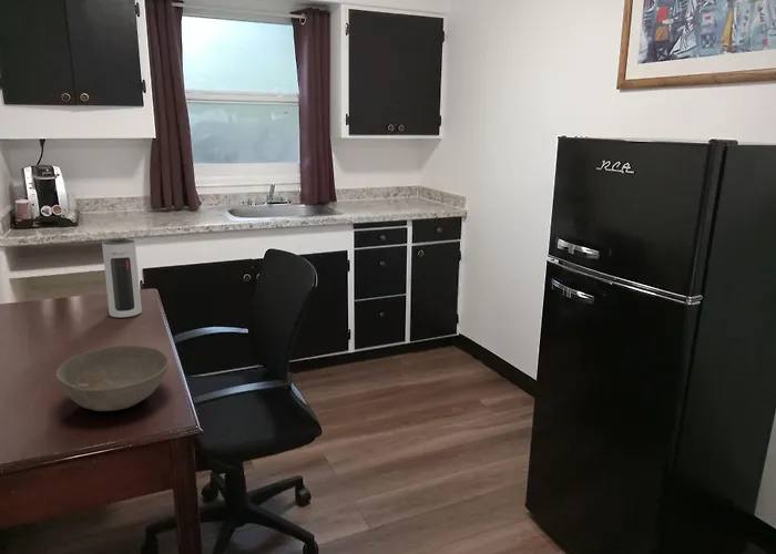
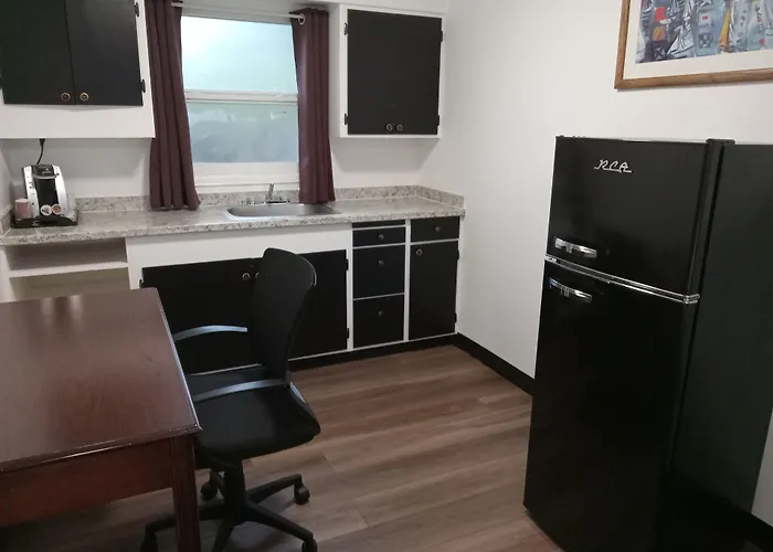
- speaker [101,238,143,319]
- bowl [55,345,171,412]
